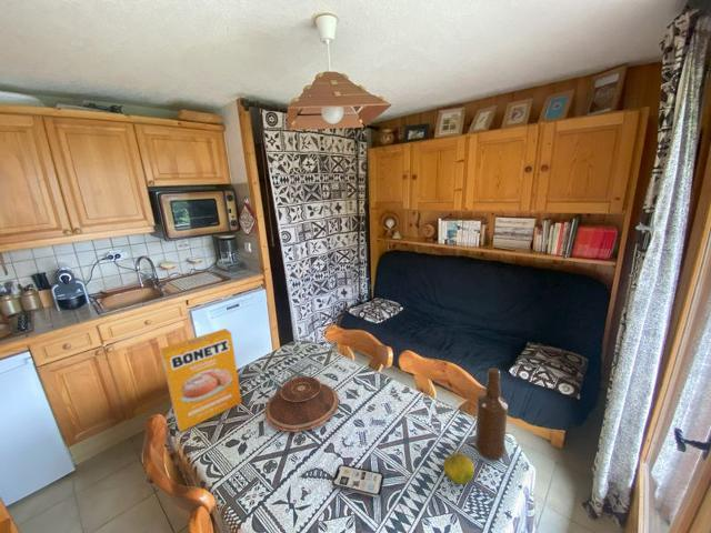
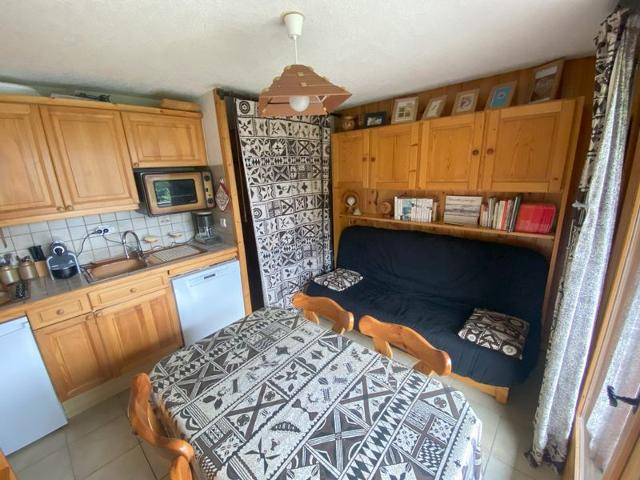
- plate [264,375,340,433]
- fruit [442,452,475,485]
- bottle [474,366,509,461]
- cereal box [160,328,243,433]
- phone case [331,463,384,499]
